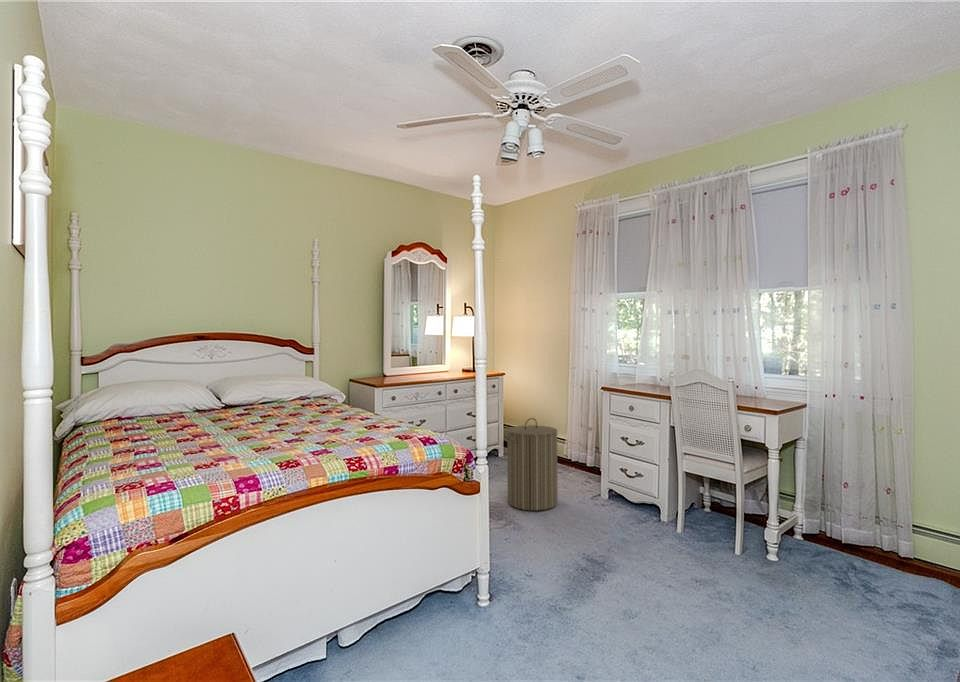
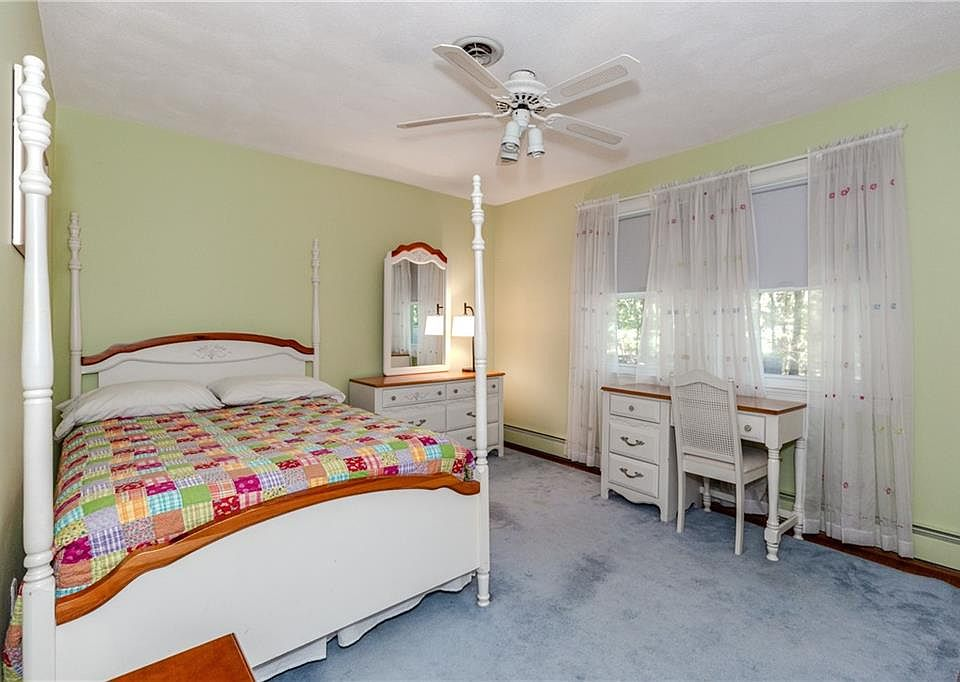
- laundry hamper [504,417,558,512]
